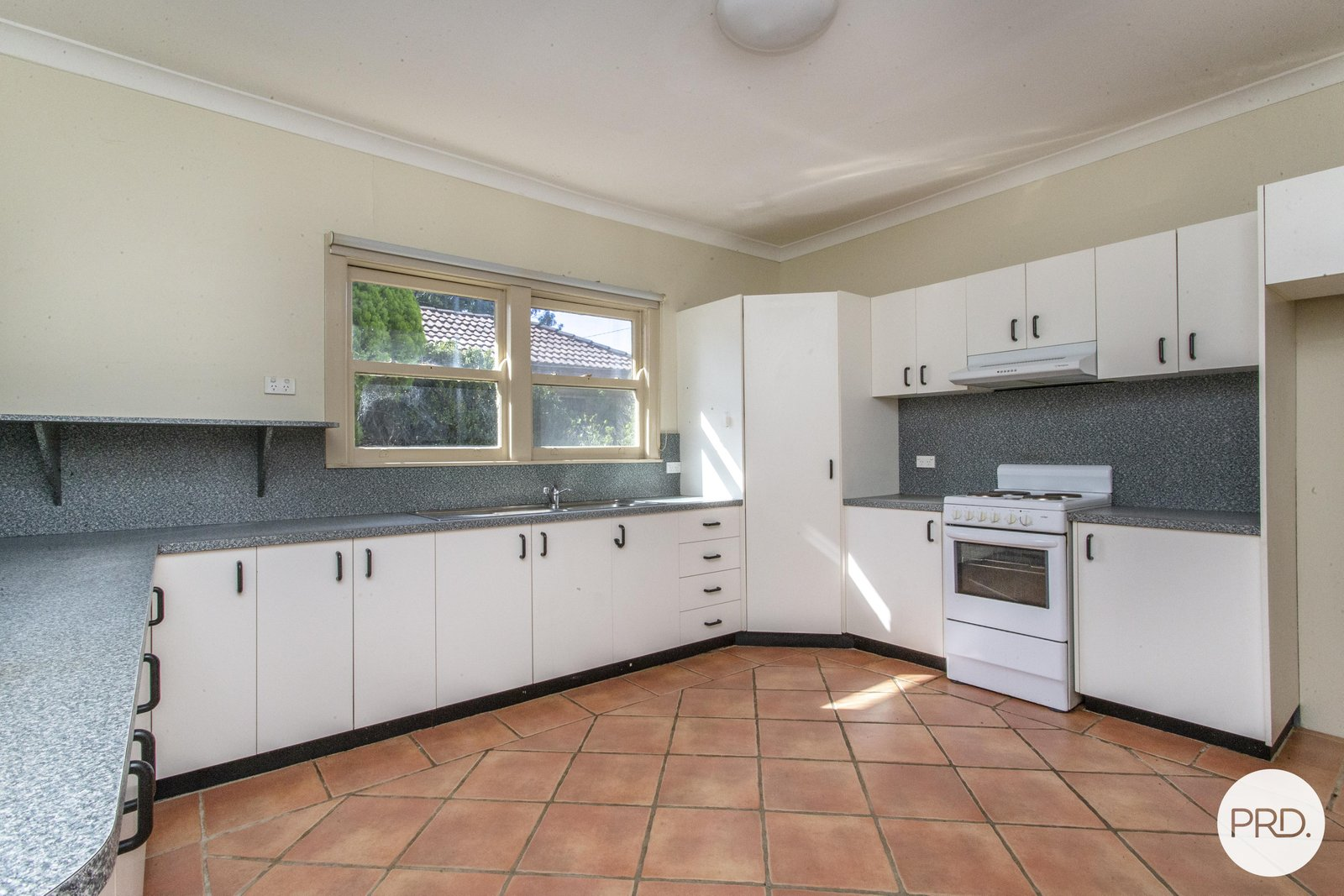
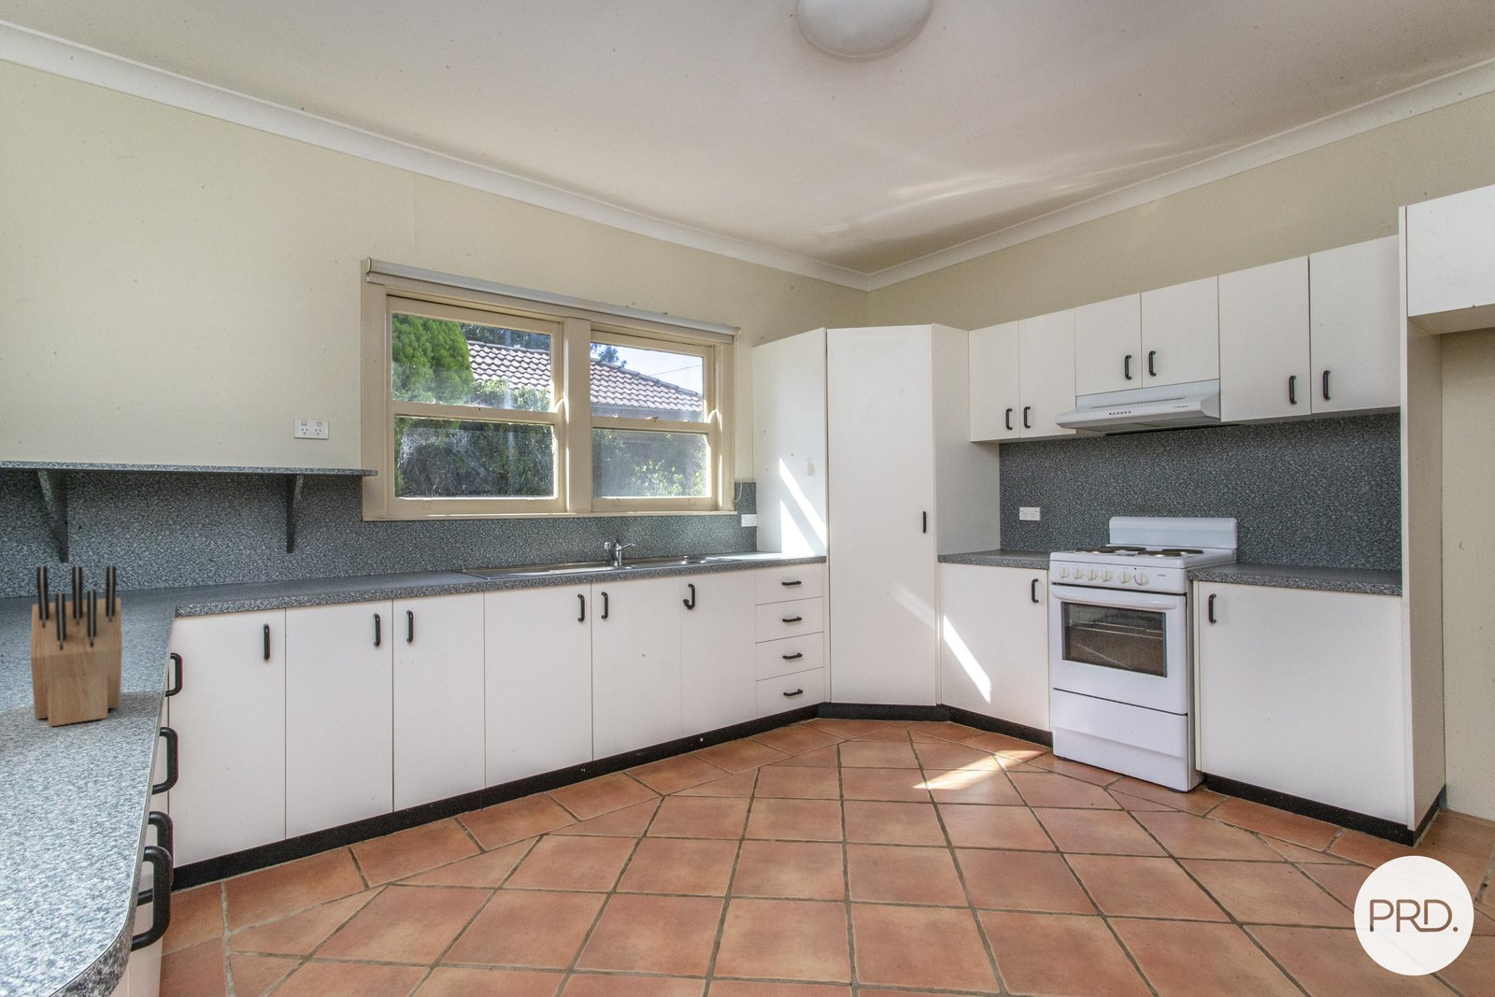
+ knife block [30,565,123,728]
